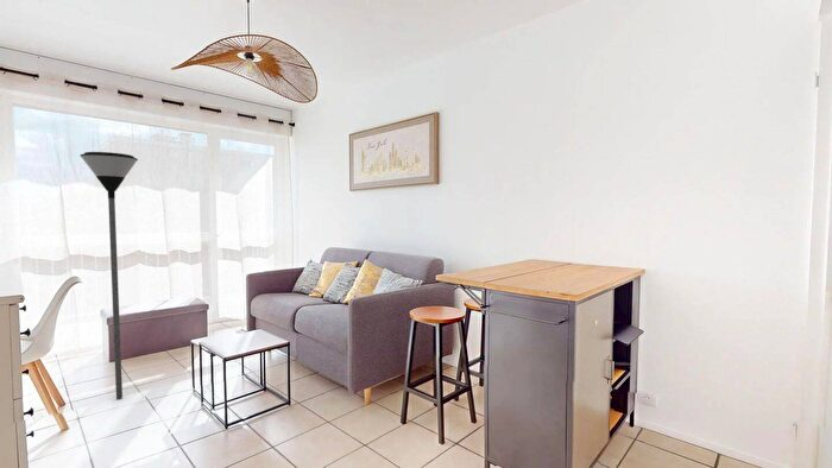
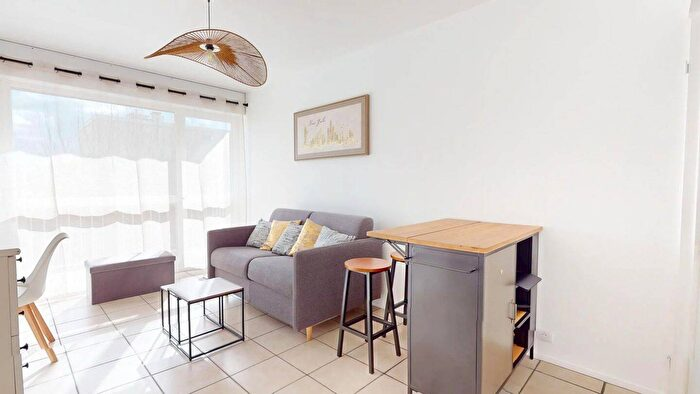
- floor lamp [78,151,139,400]
